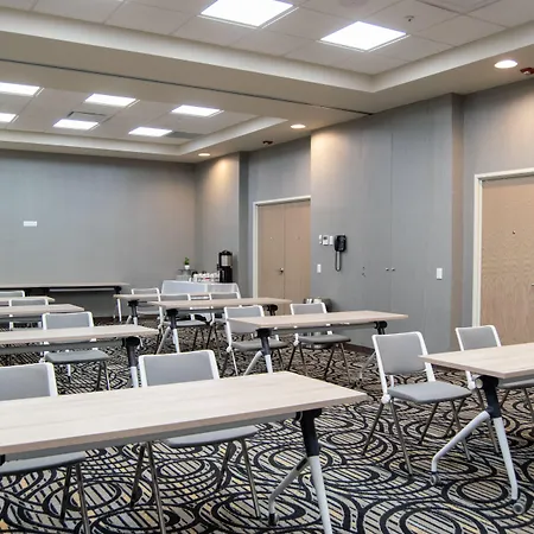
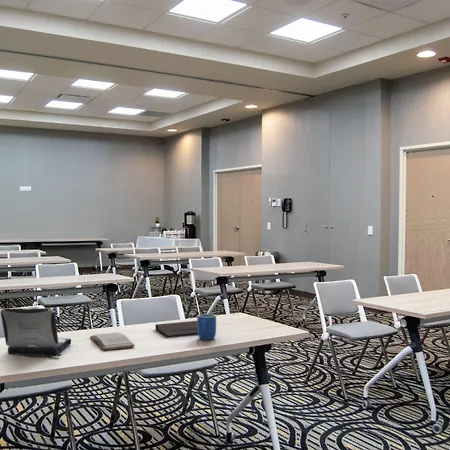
+ laptop [0,307,72,358]
+ notebook [155,320,198,338]
+ book [89,331,135,351]
+ mug [196,313,217,341]
